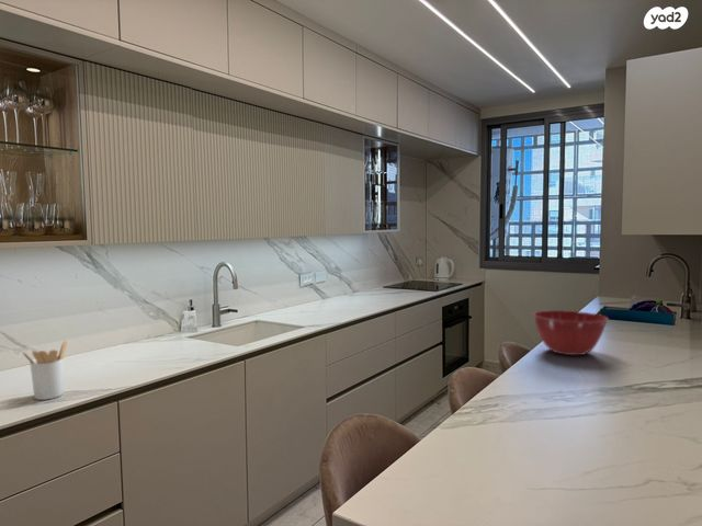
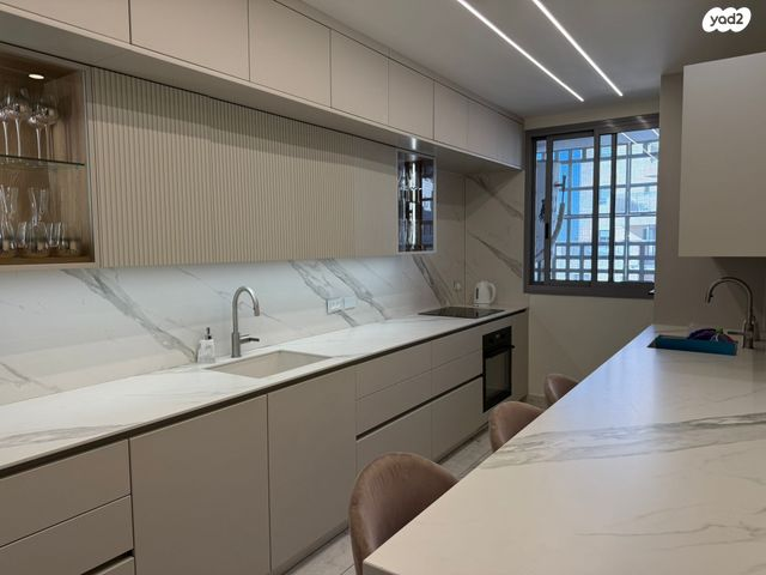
- mixing bowl [532,309,609,356]
- utensil holder [21,340,68,401]
